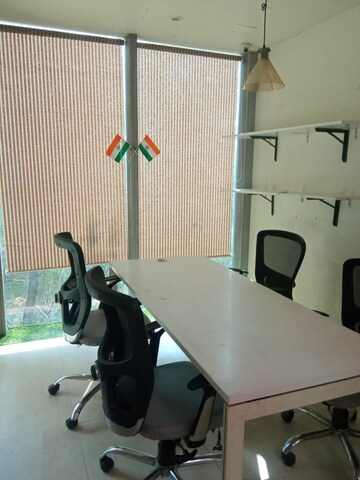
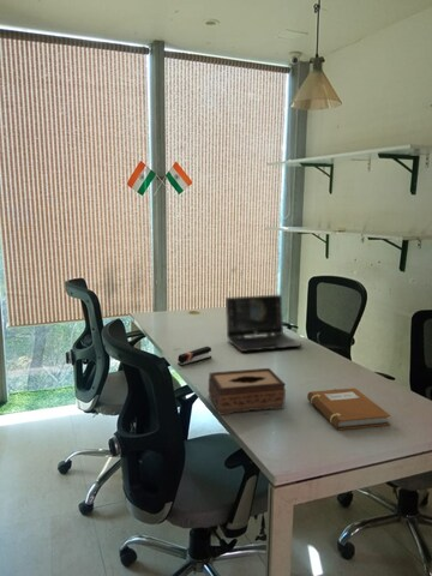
+ laptop computer [224,294,304,353]
+ tissue box [208,367,287,416]
+ stapler [176,346,212,367]
+ notebook [306,386,391,431]
